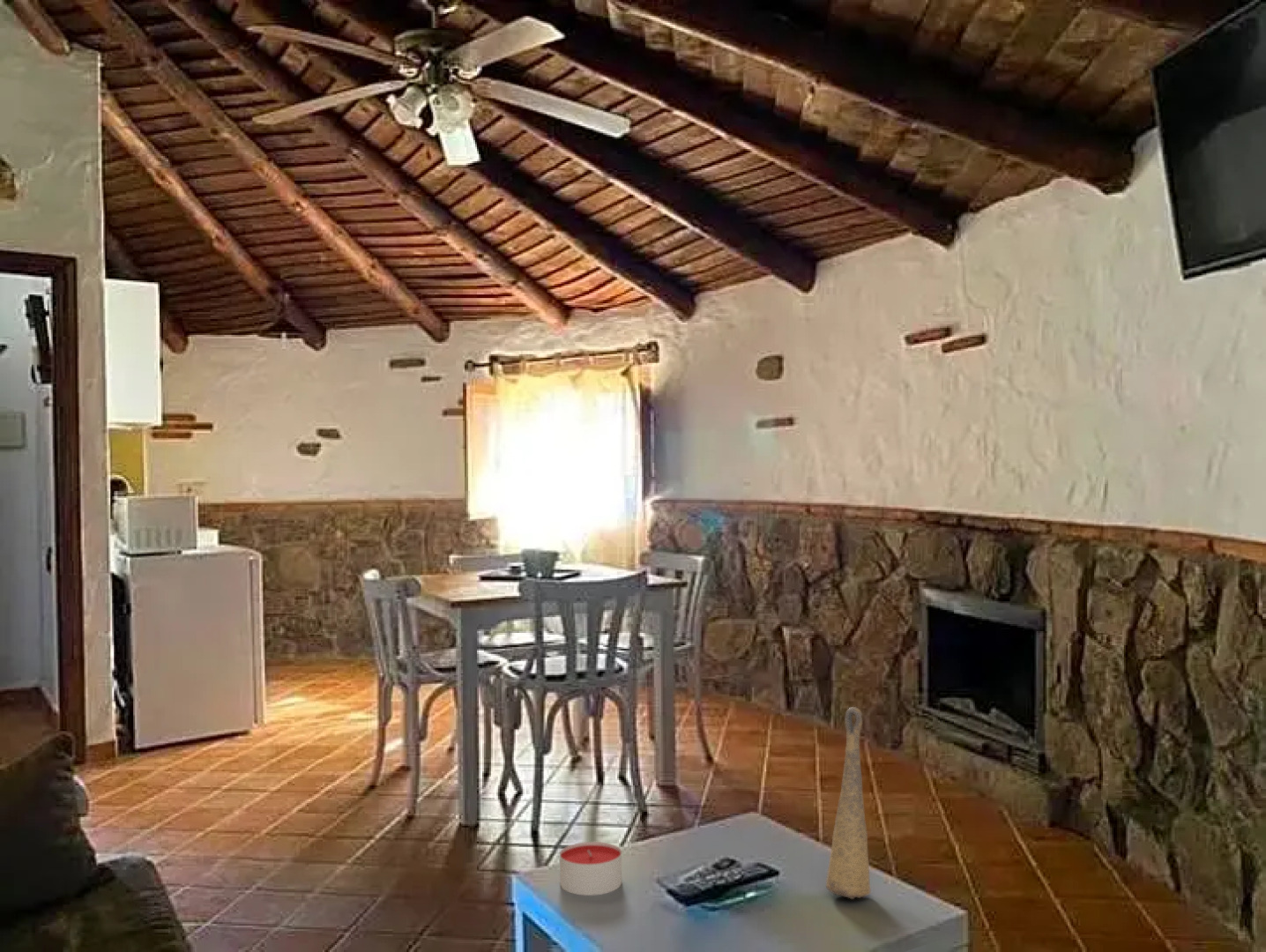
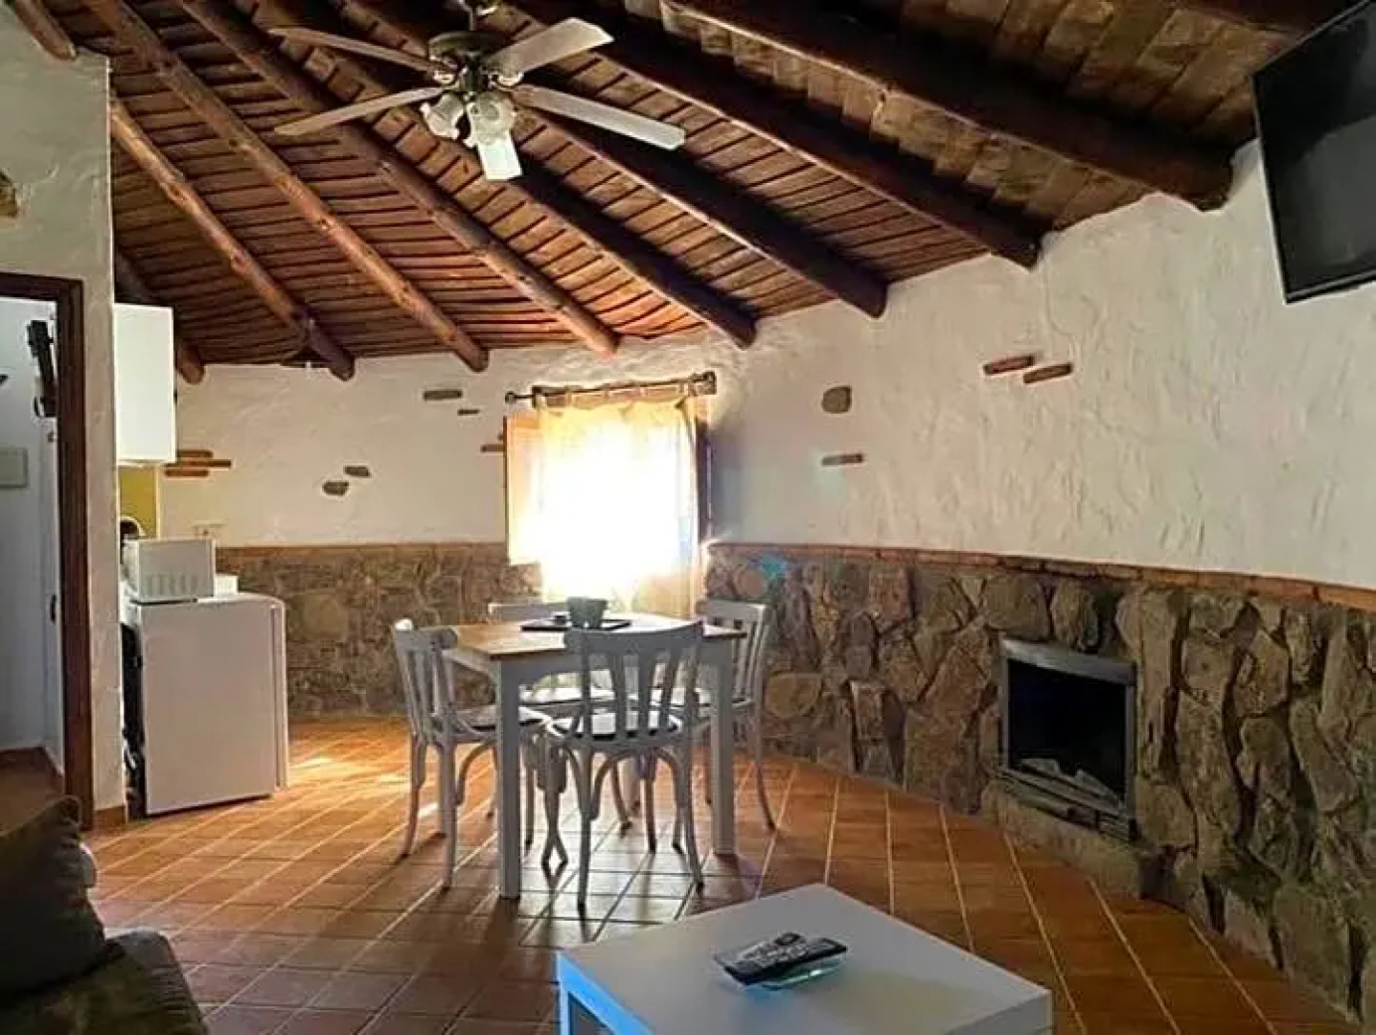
- decorative vase [825,706,871,900]
- candle [559,841,622,896]
